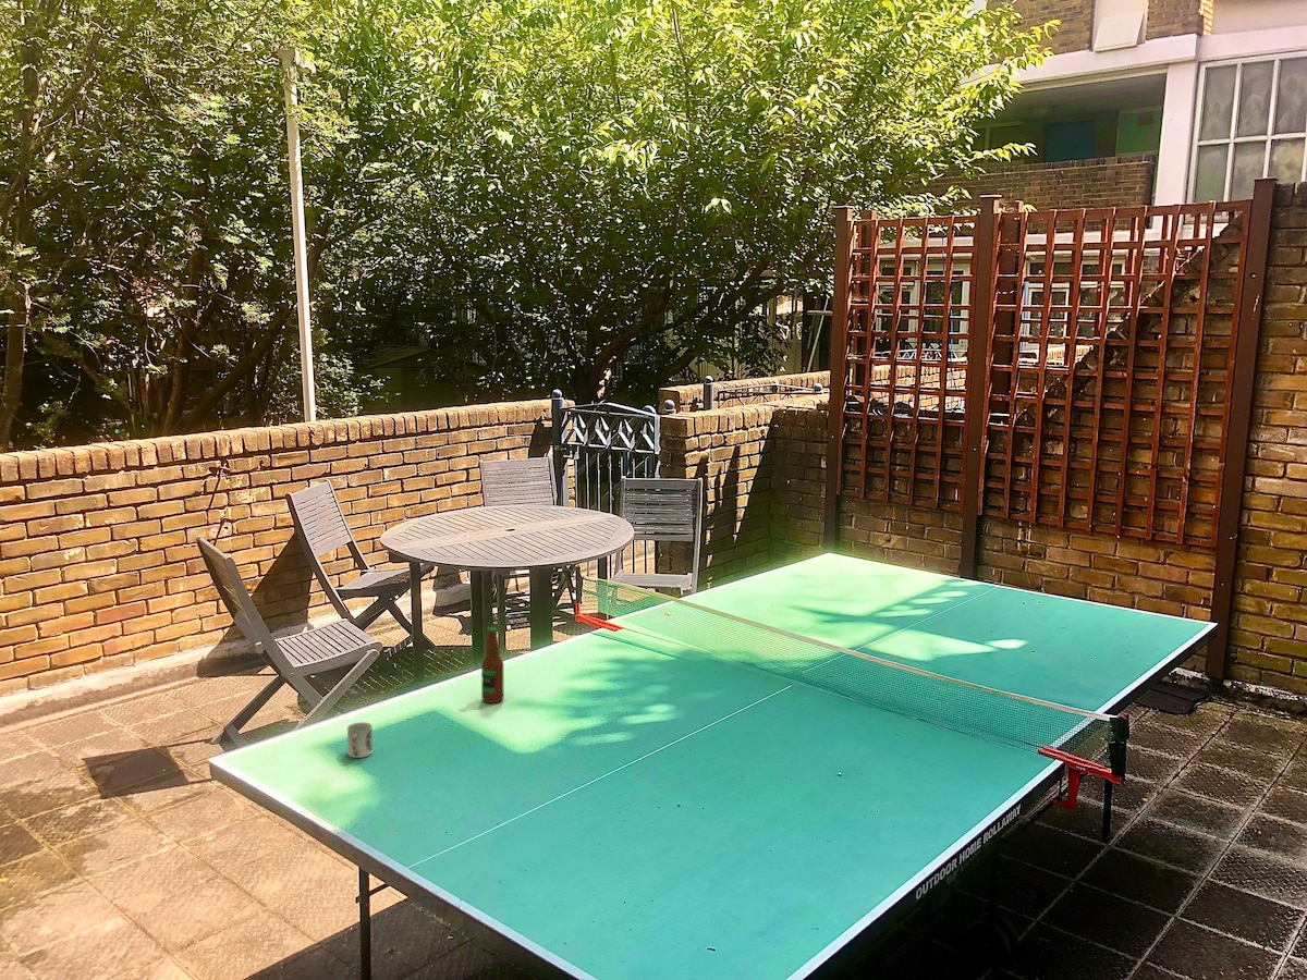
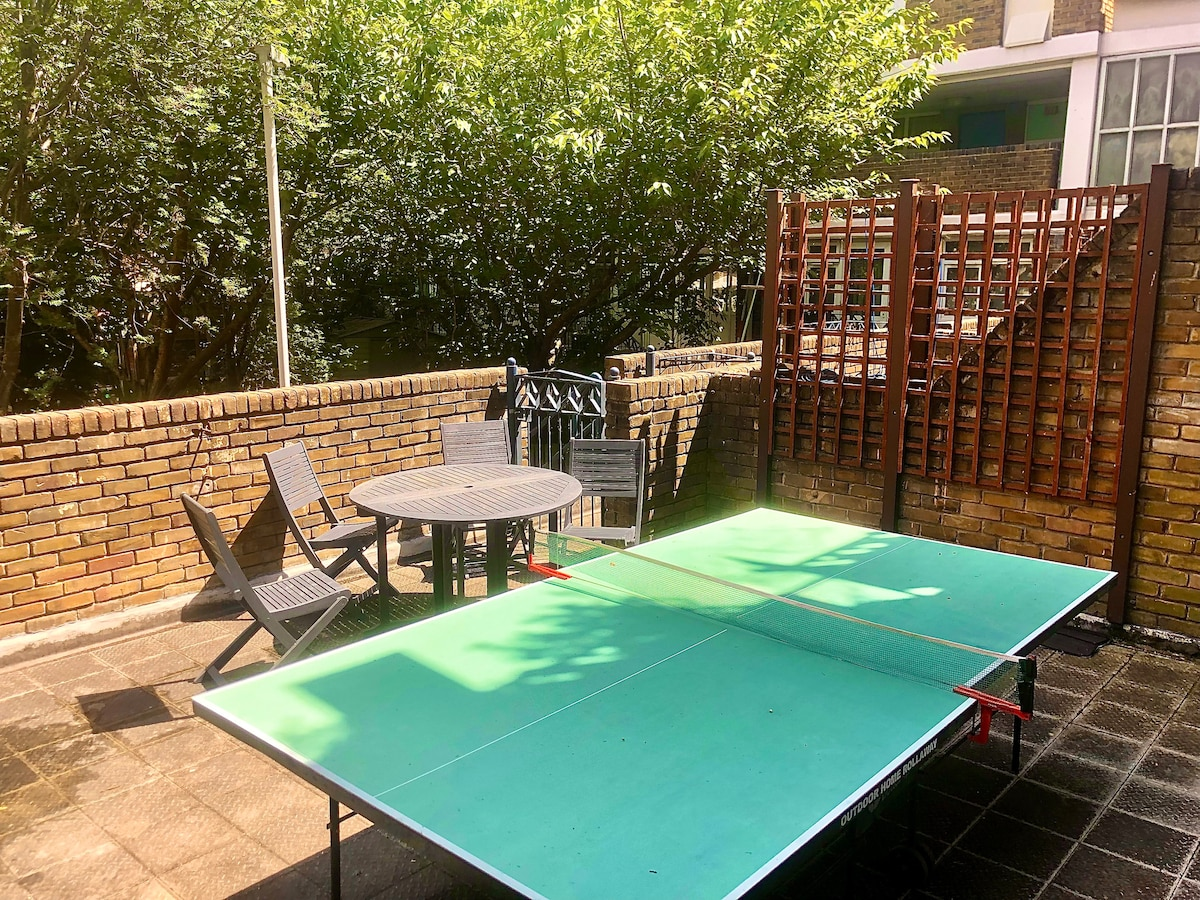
- cup [346,721,374,759]
- bottle [480,626,504,705]
